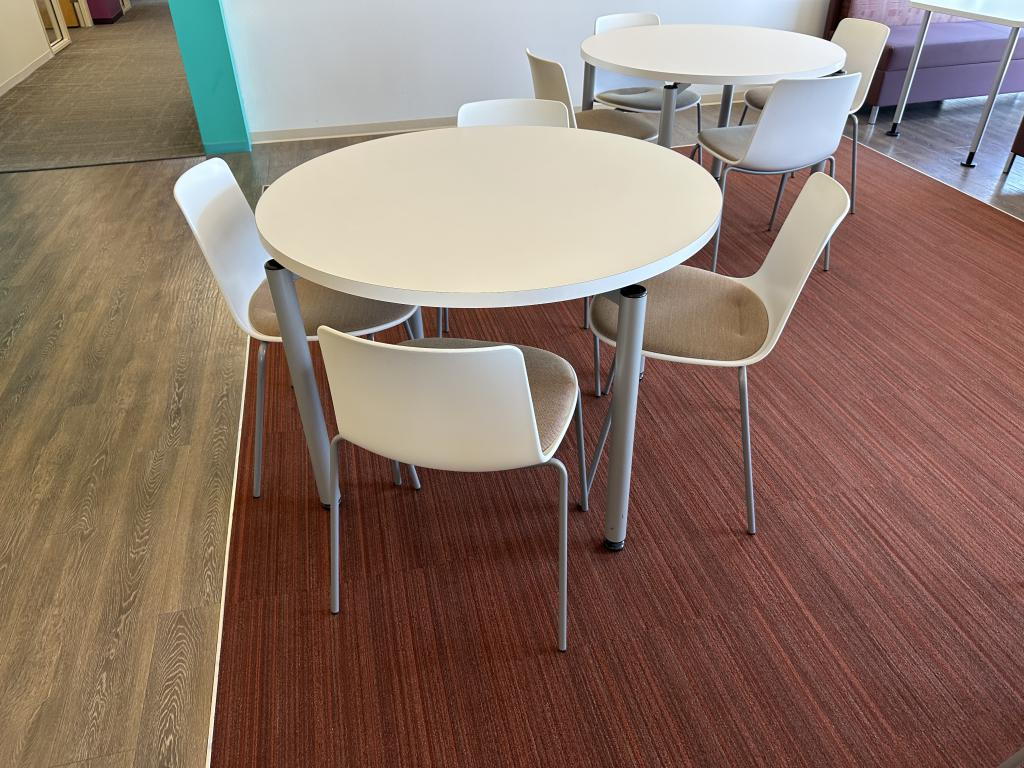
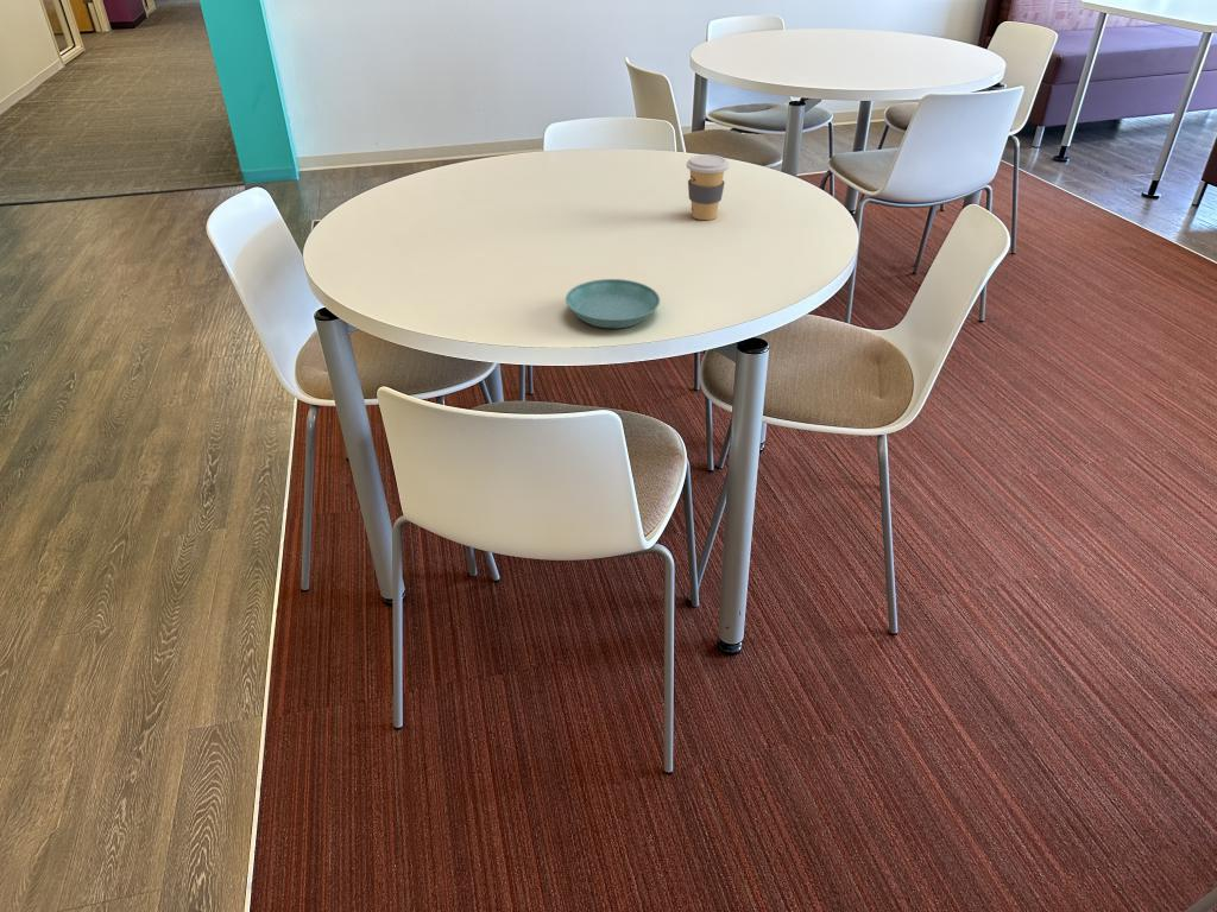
+ saucer [565,278,661,329]
+ coffee cup [686,153,730,221]
